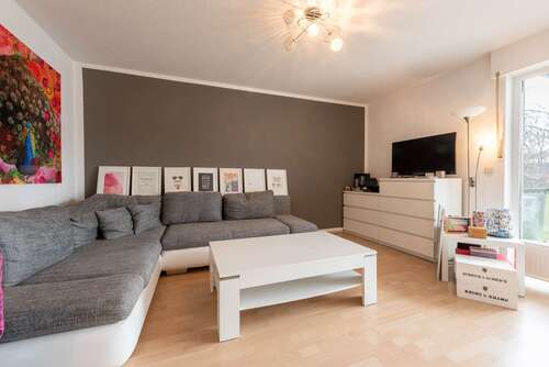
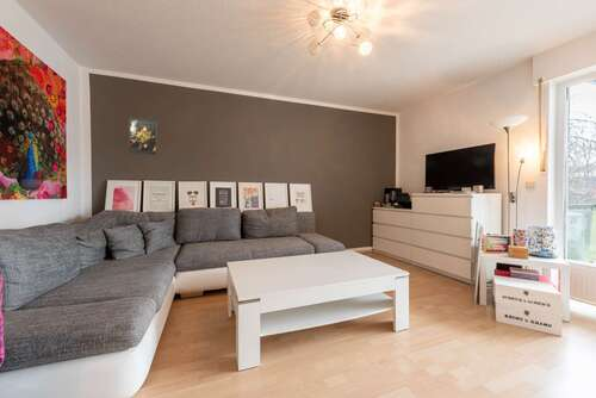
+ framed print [128,117,159,157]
